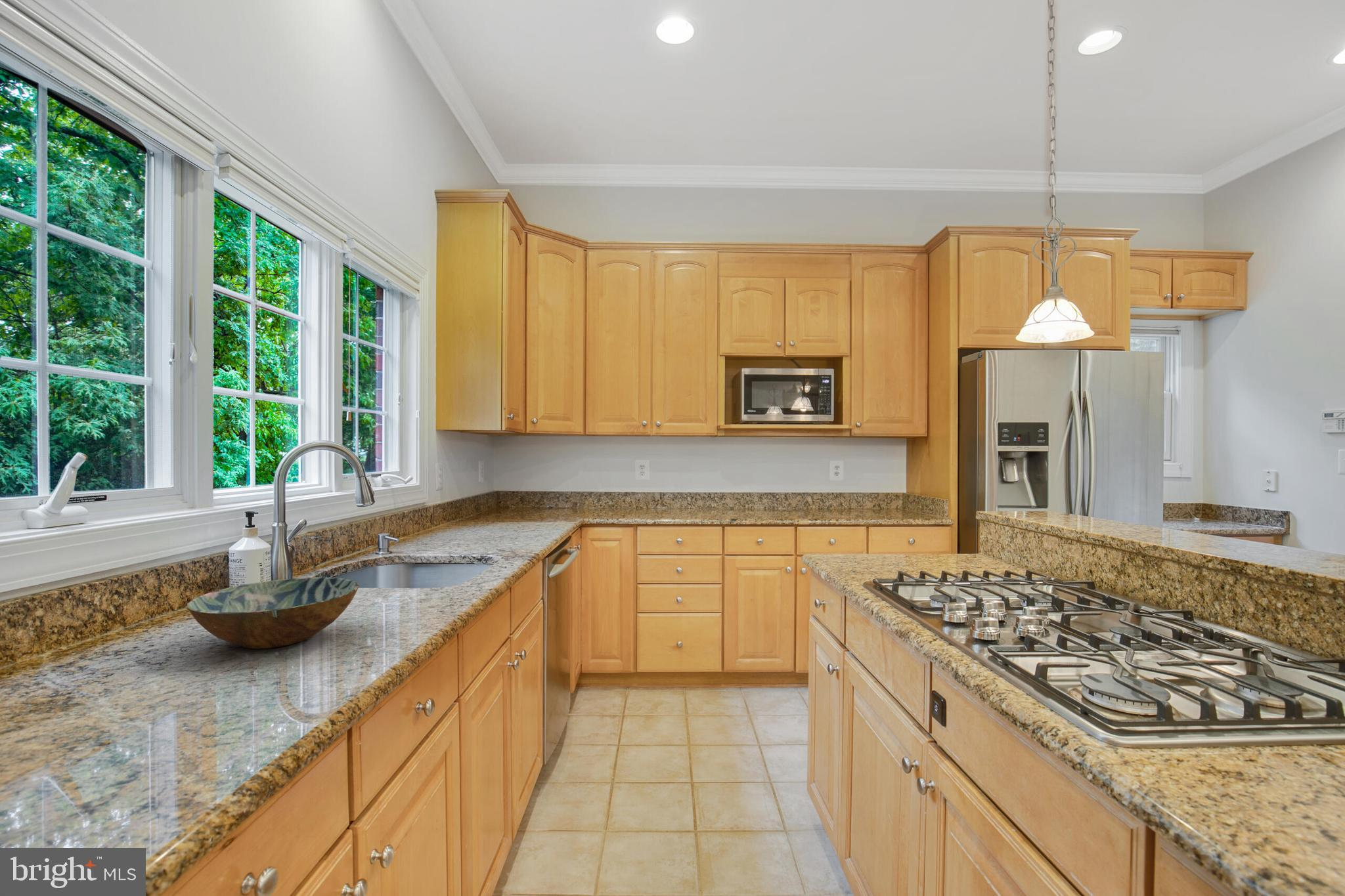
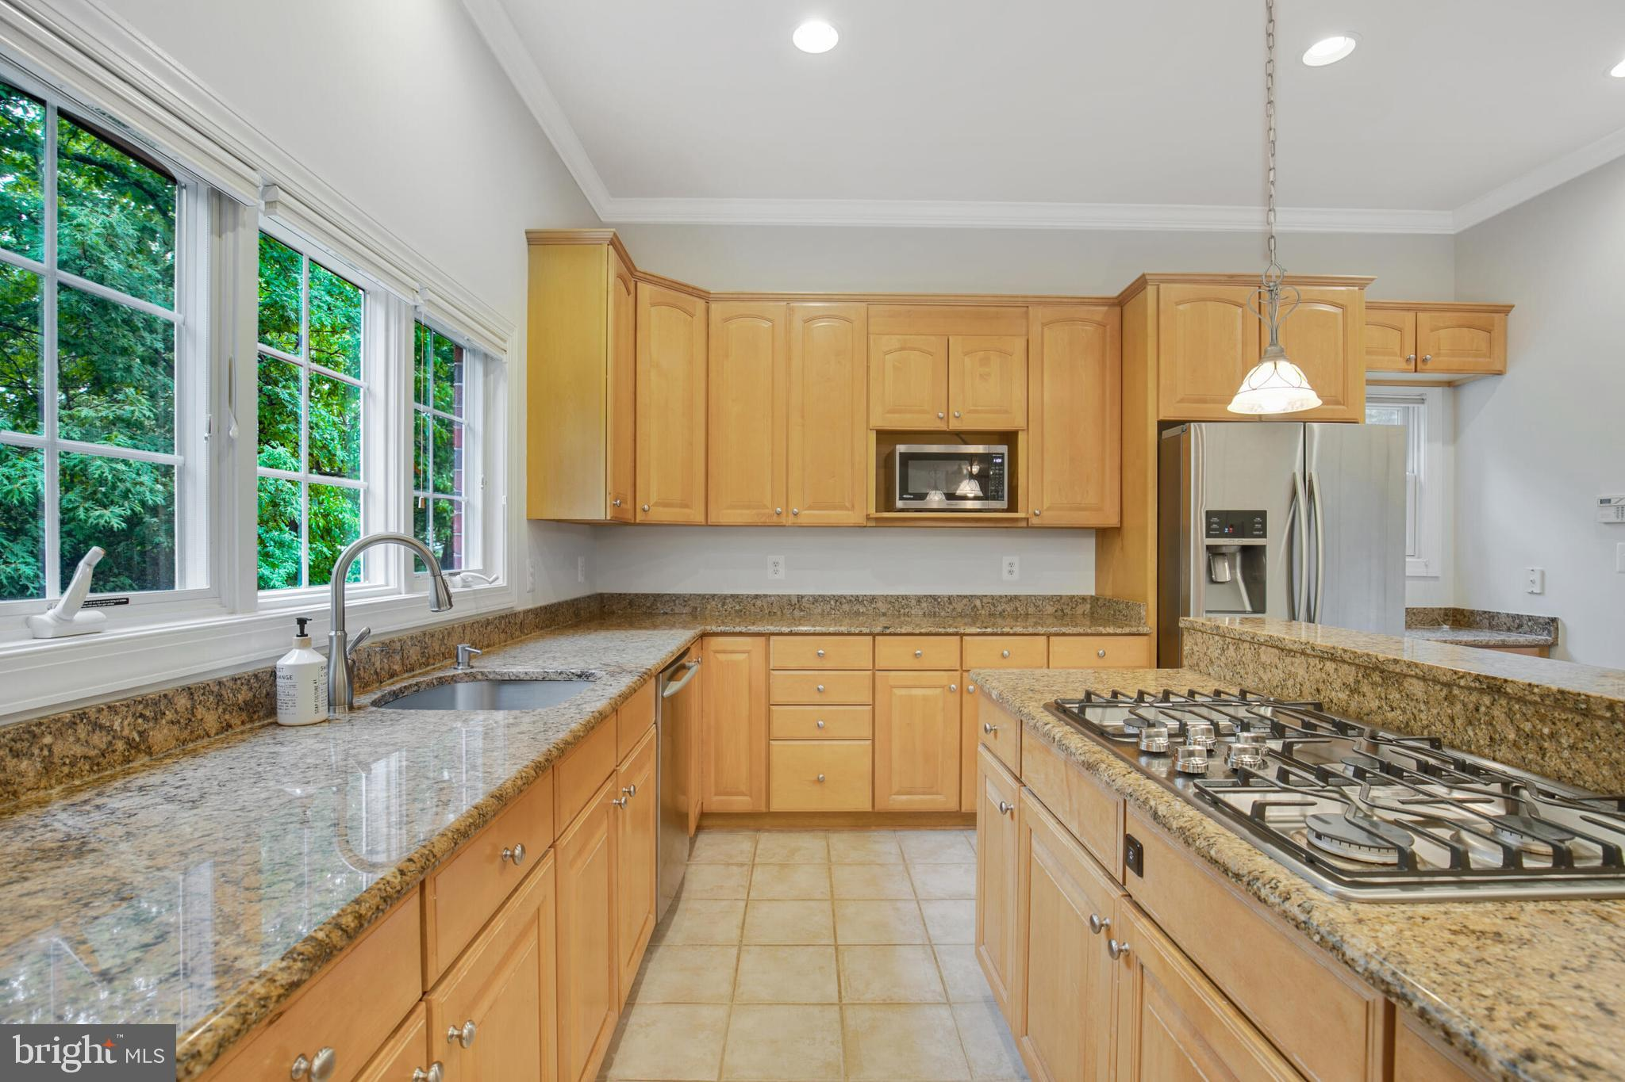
- bowl [186,577,359,649]
